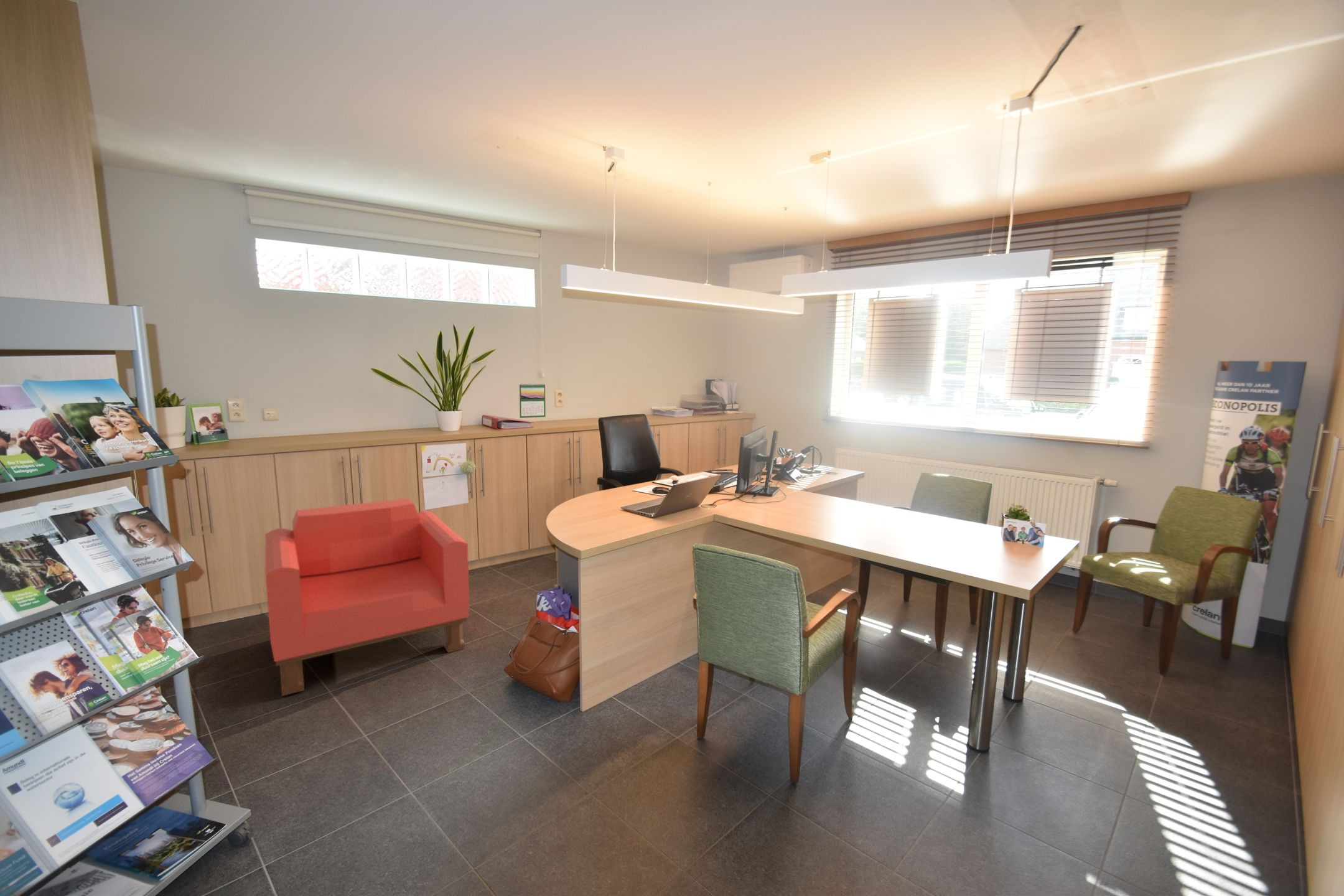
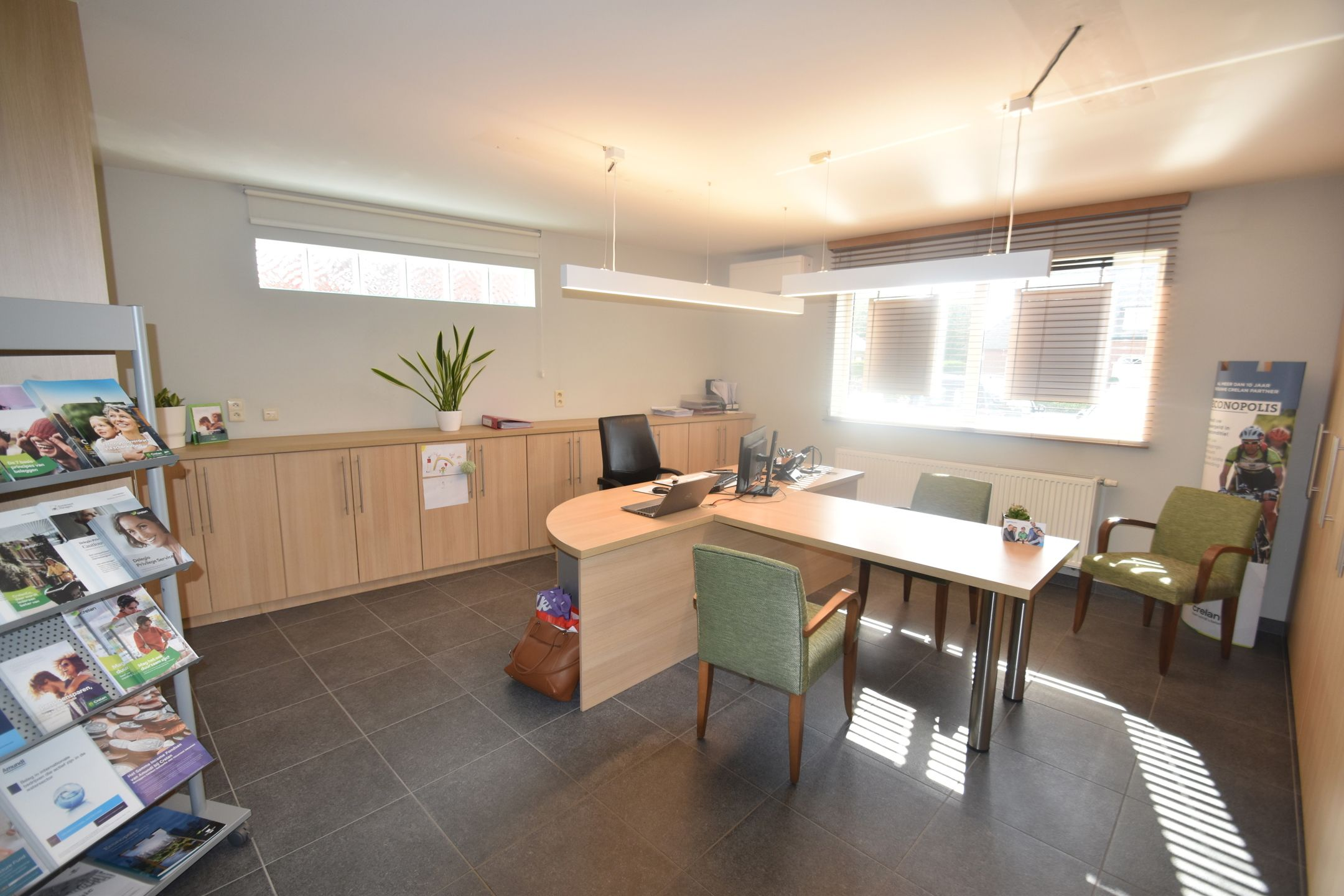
- calendar [519,383,546,419]
- armchair [264,498,470,697]
